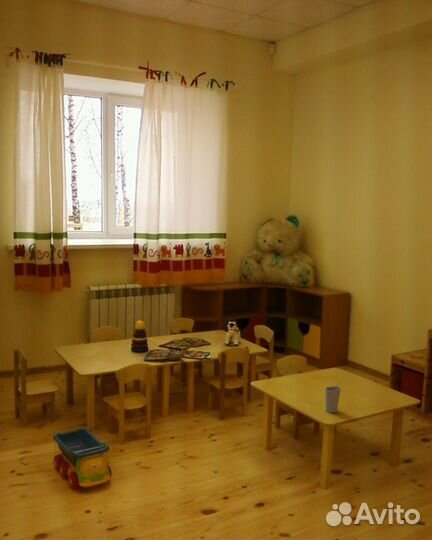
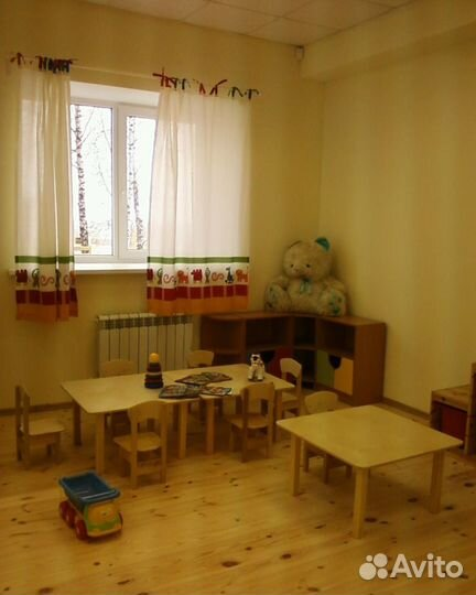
- cup [324,385,342,414]
